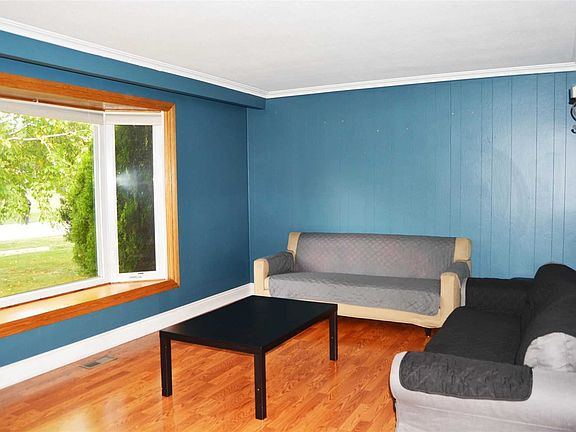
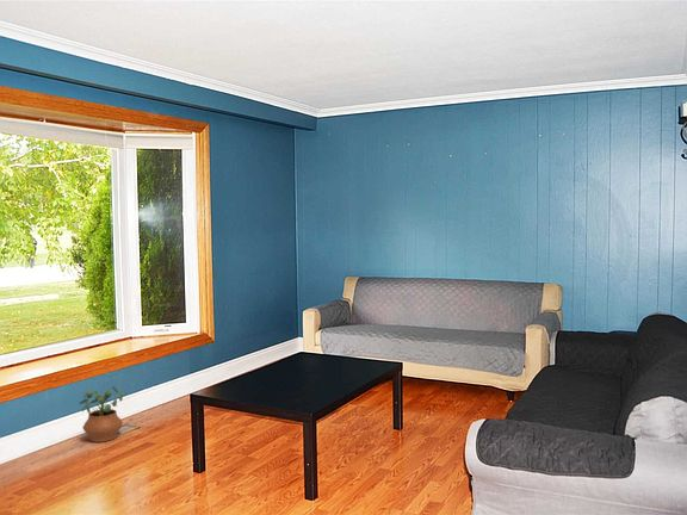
+ potted plant [78,385,124,443]
